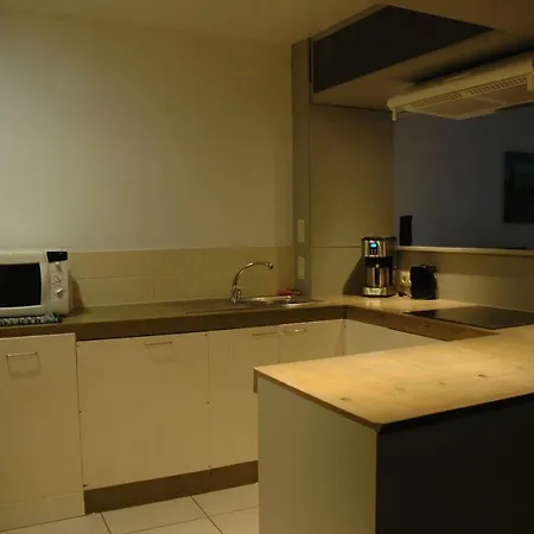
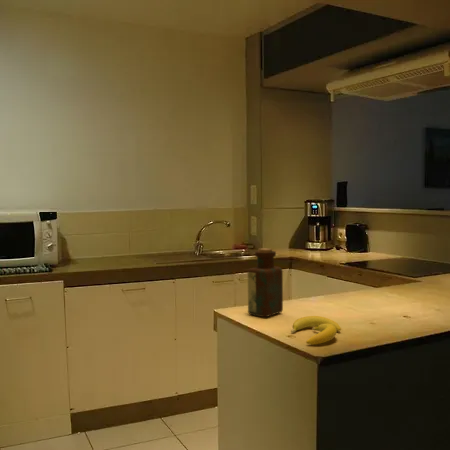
+ bottle [247,247,284,318]
+ banana [290,315,342,345]
